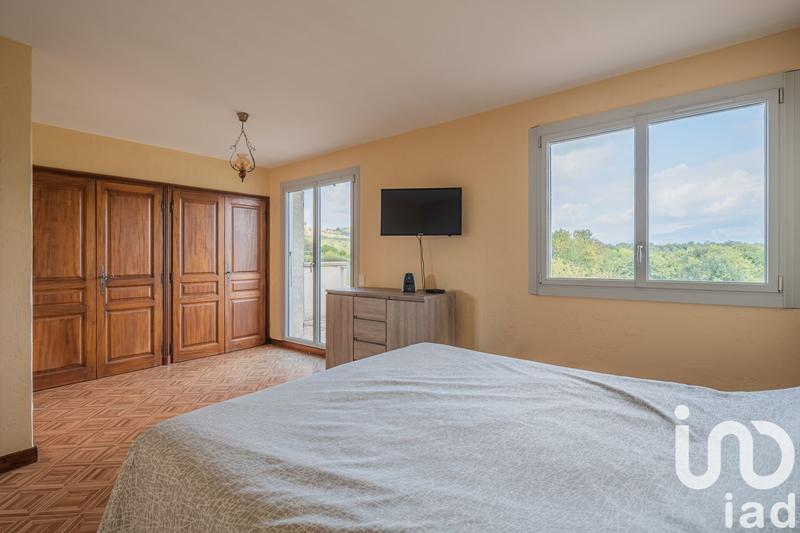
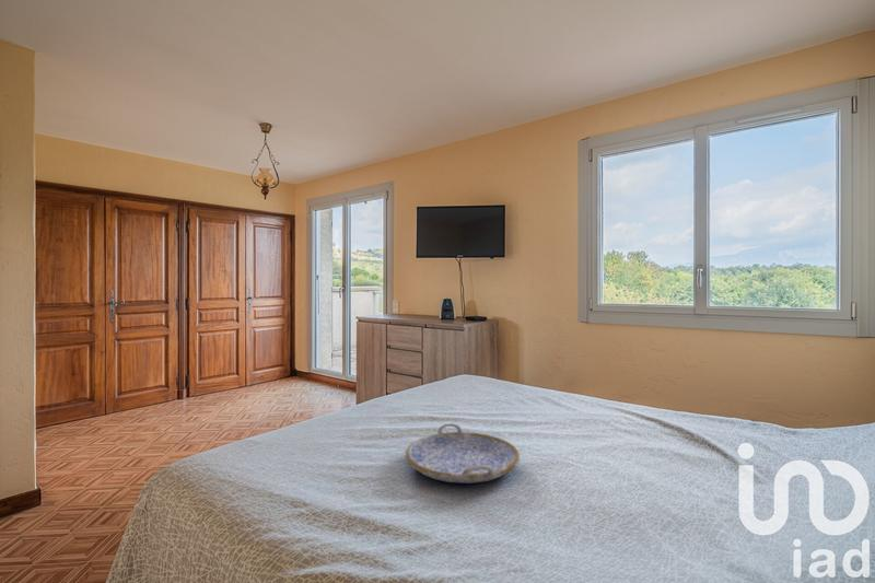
+ serving tray [405,422,521,485]
